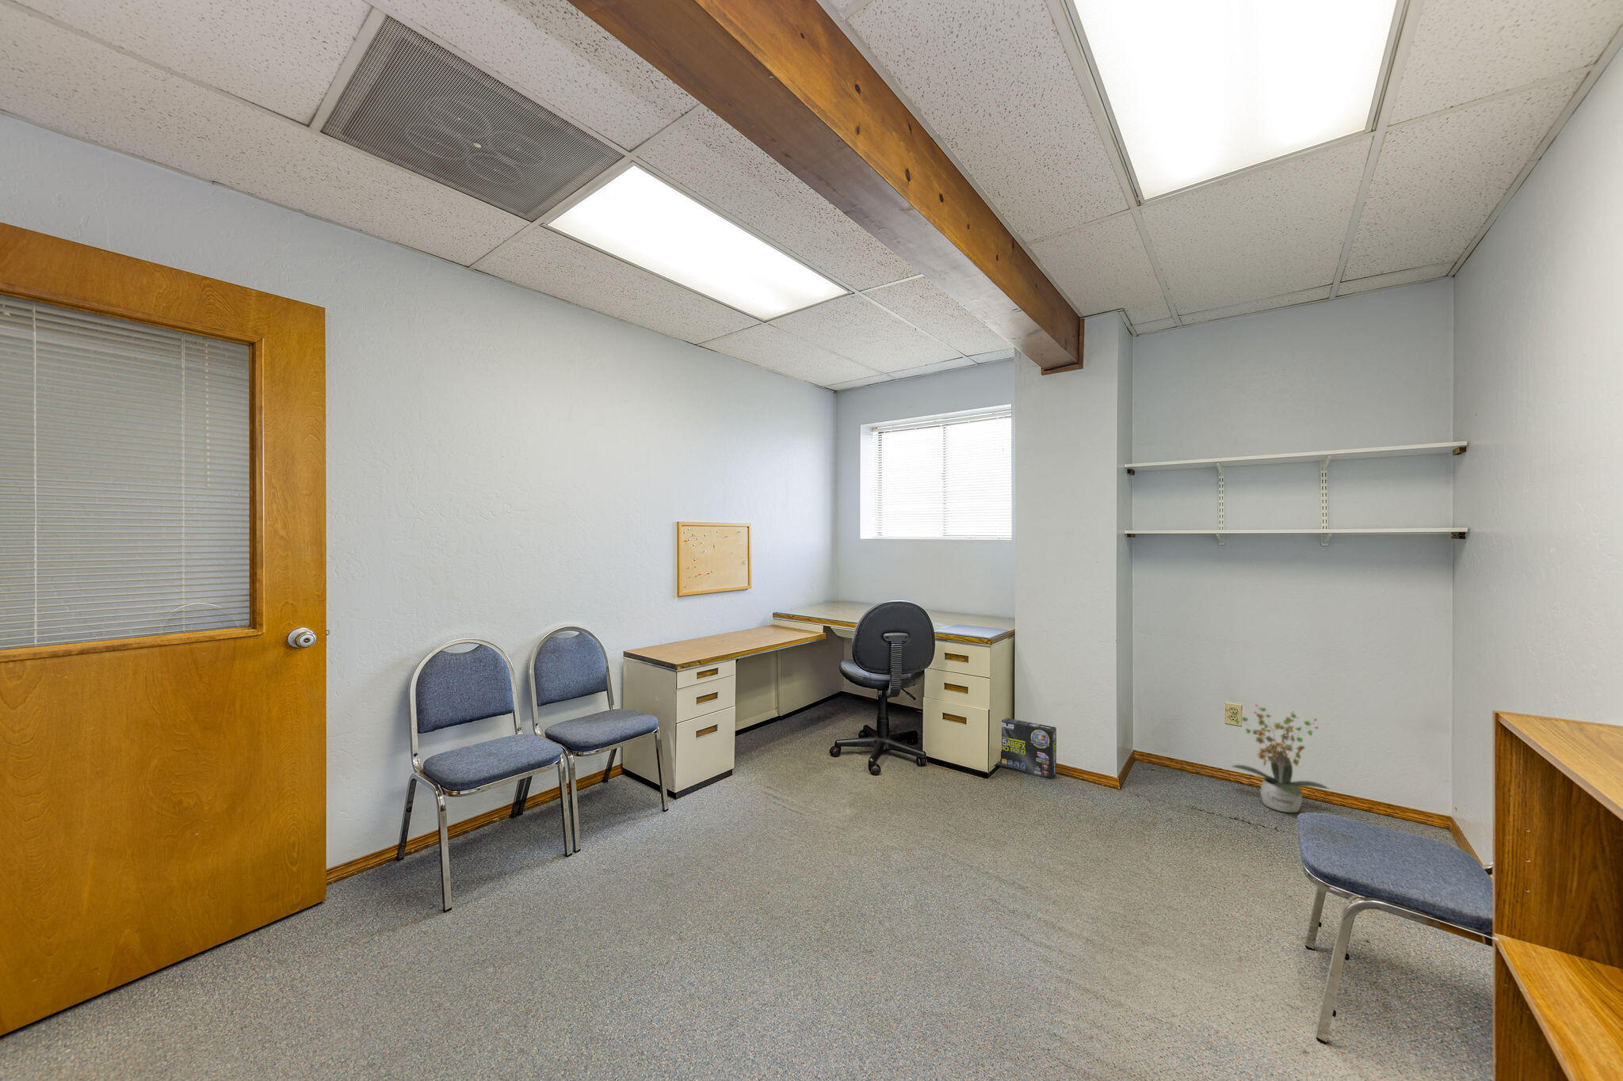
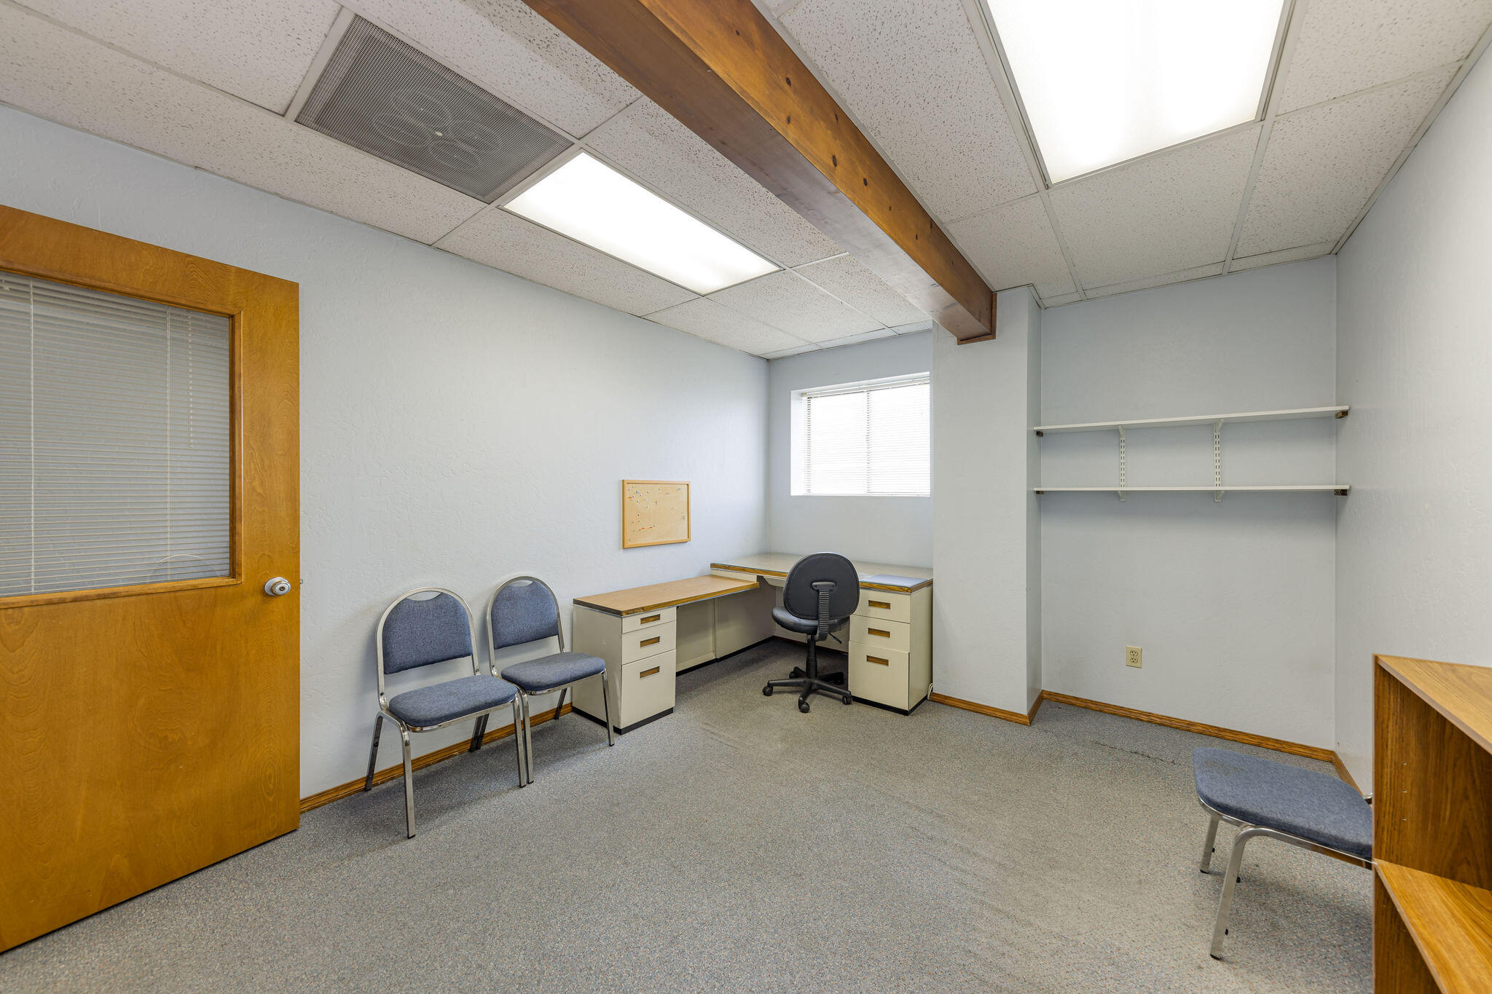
- potted plant [1225,703,1331,813]
- box [994,718,1057,779]
